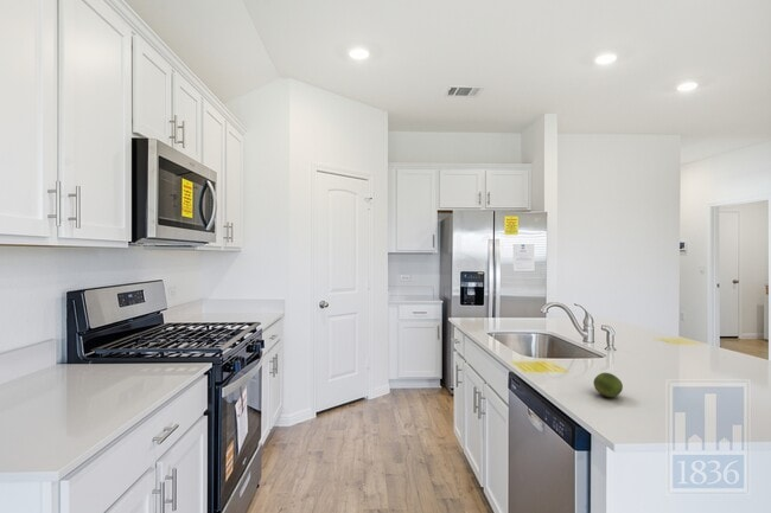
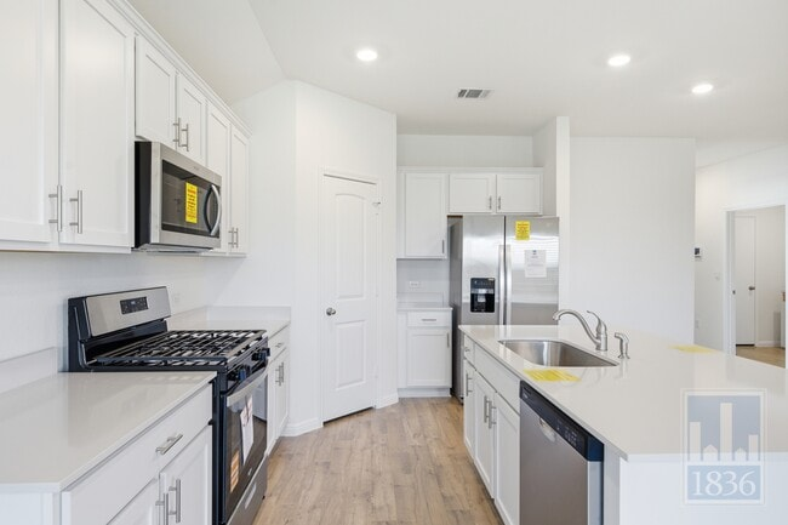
- fruit [592,372,624,398]
